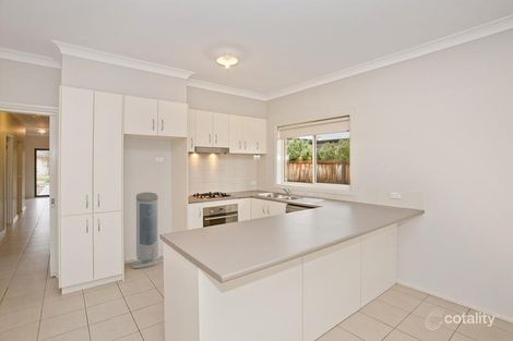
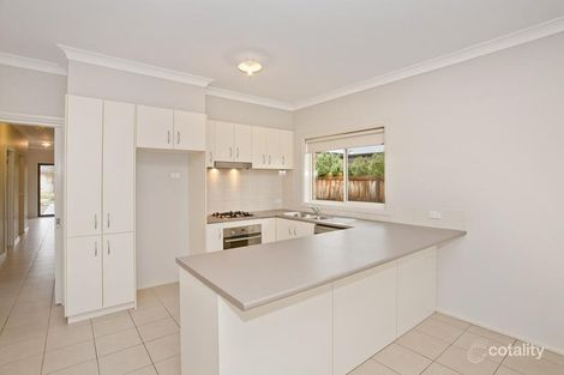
- air purifier [130,191,164,269]
